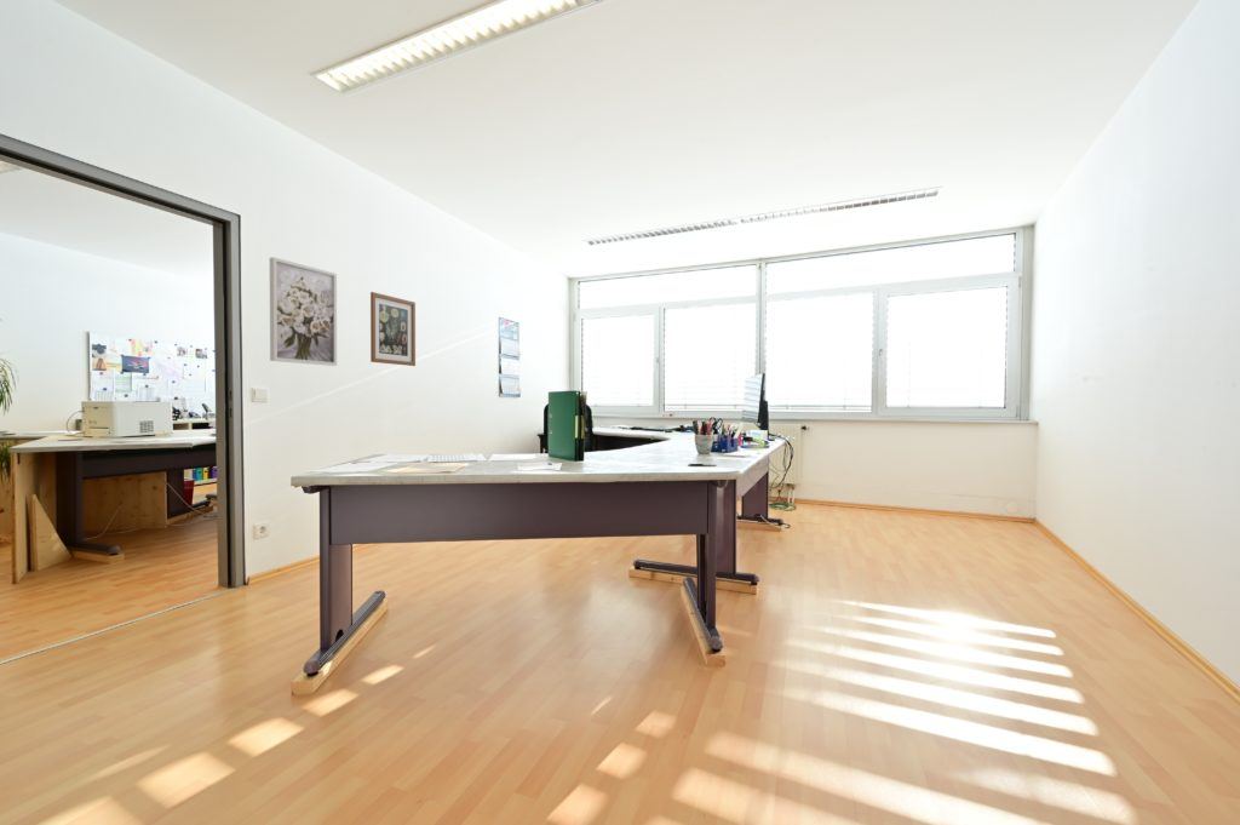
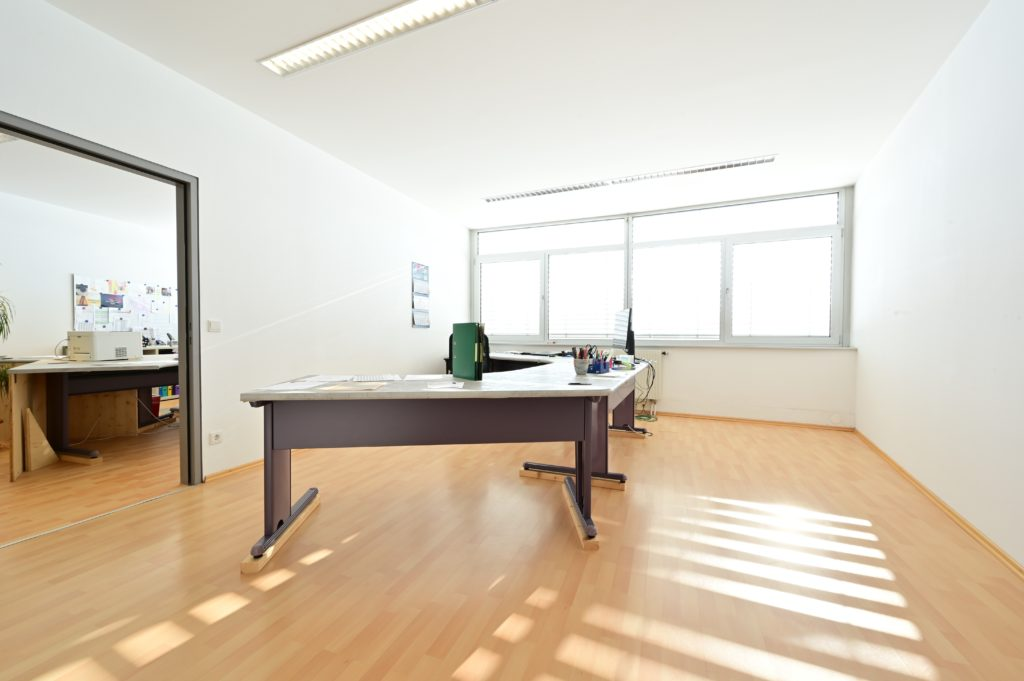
- wall art [269,256,338,367]
- wall art [369,291,417,367]
